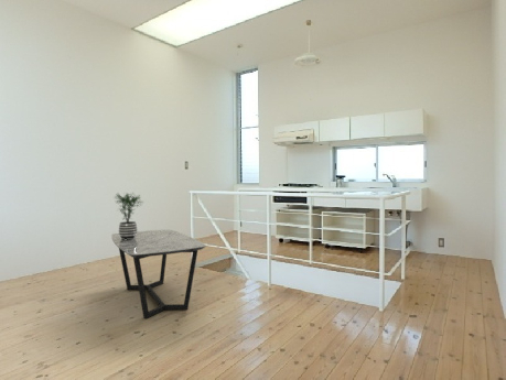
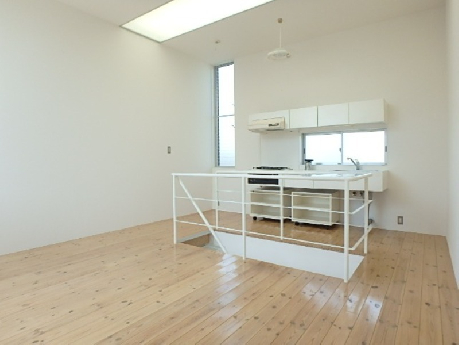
- potted plant [114,192,144,240]
- coffee table [110,228,207,319]
